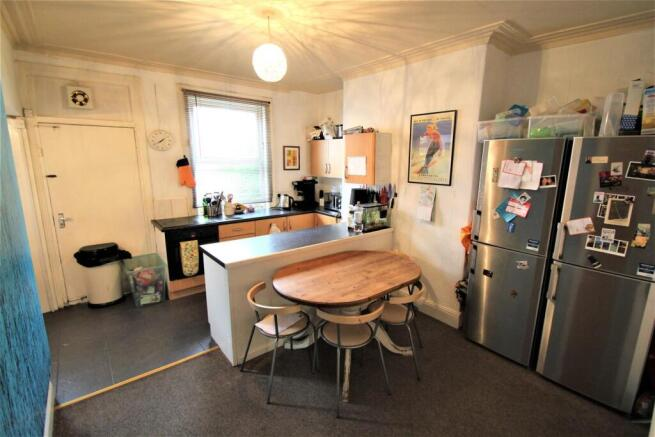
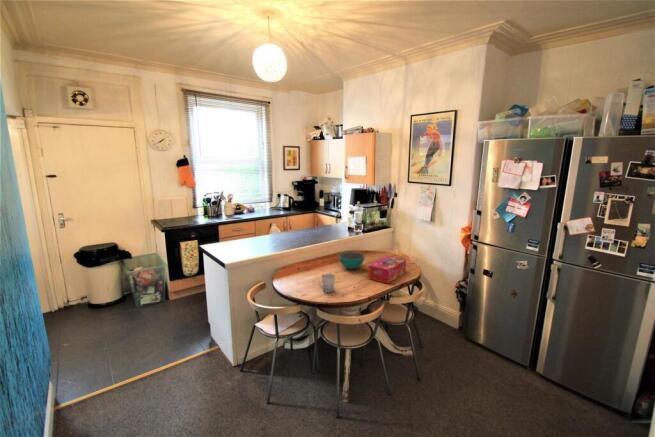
+ cup [318,273,336,294]
+ bowl [338,251,366,270]
+ tissue box [368,255,407,285]
